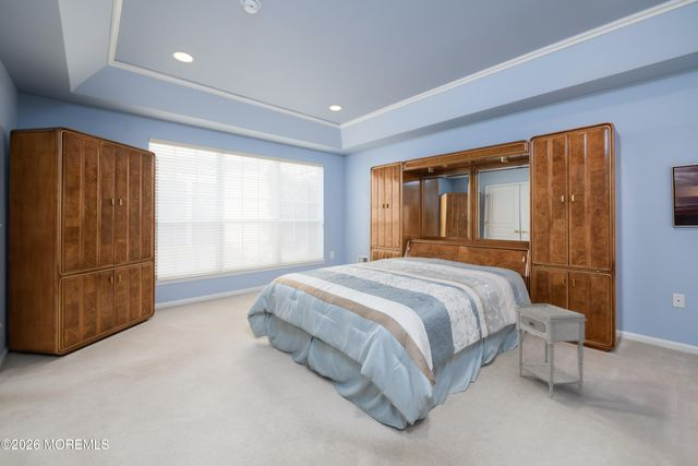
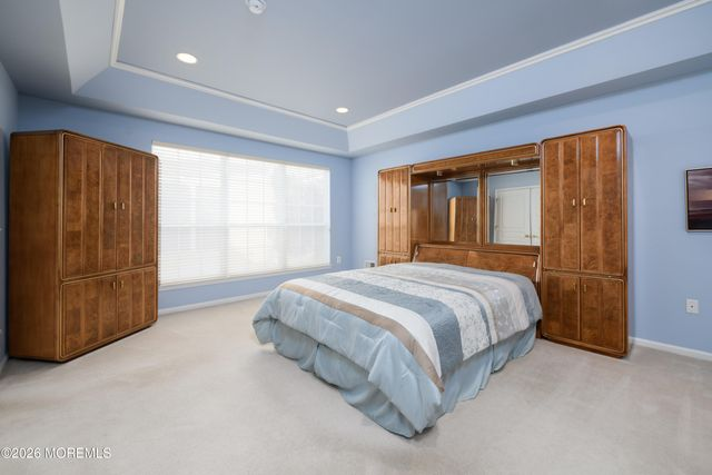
- nightstand [513,302,589,399]
